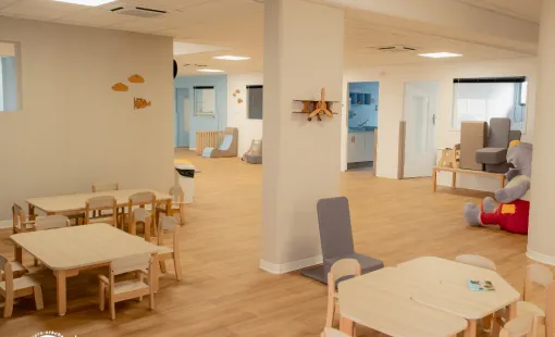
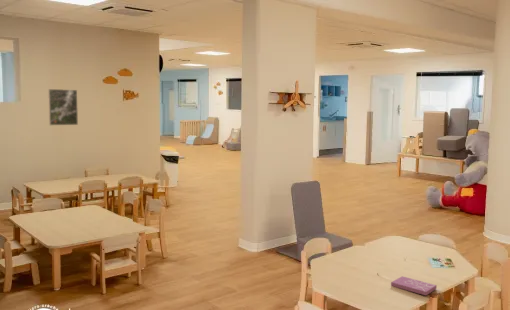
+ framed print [47,88,79,126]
+ book [390,275,438,296]
